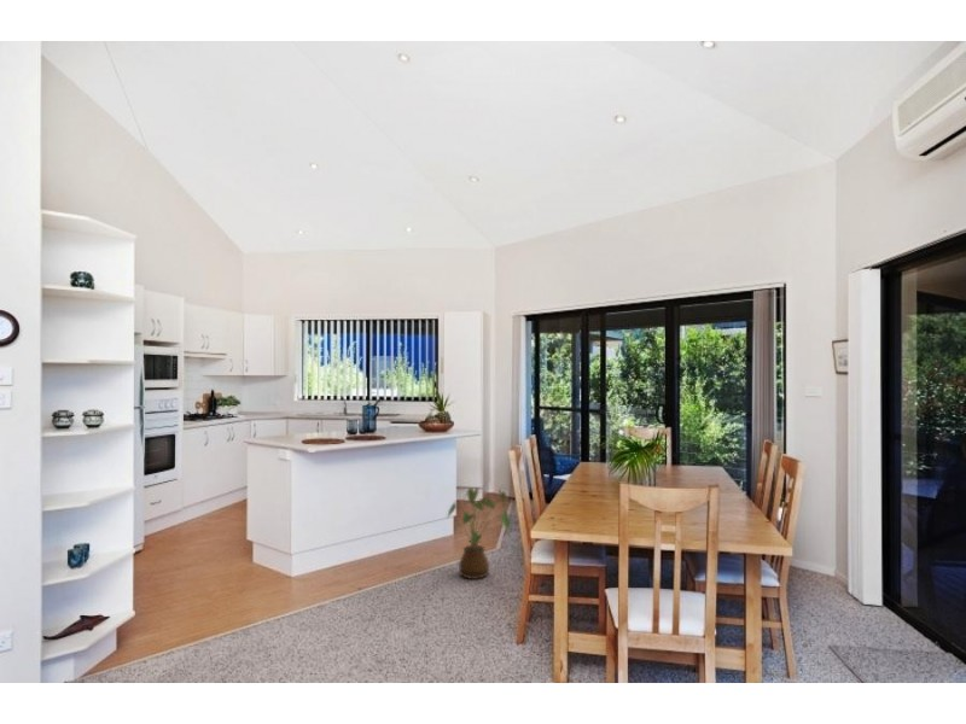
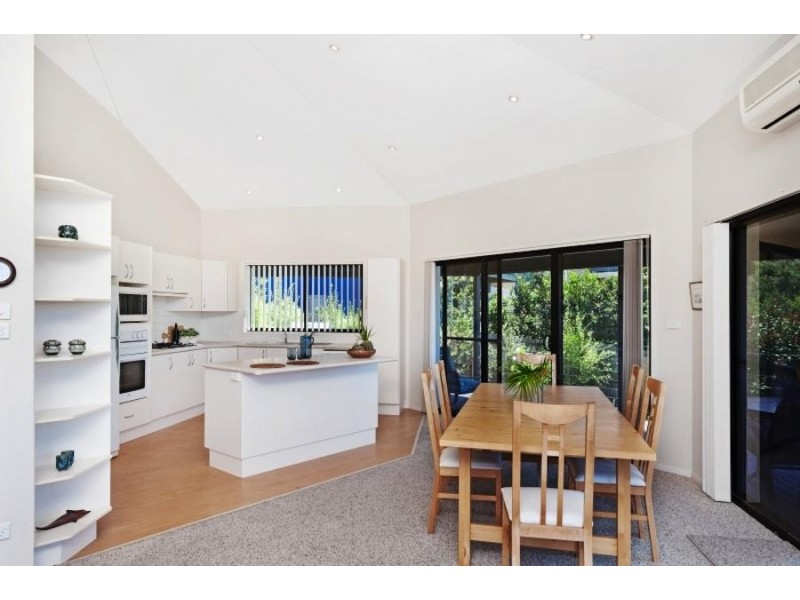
- house plant [446,486,511,580]
